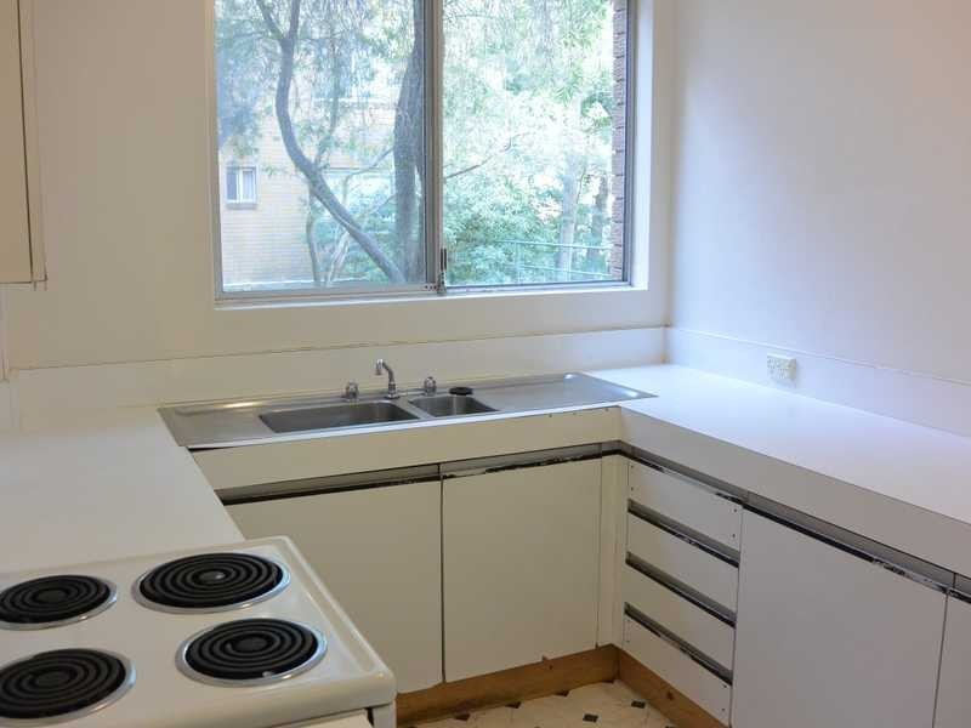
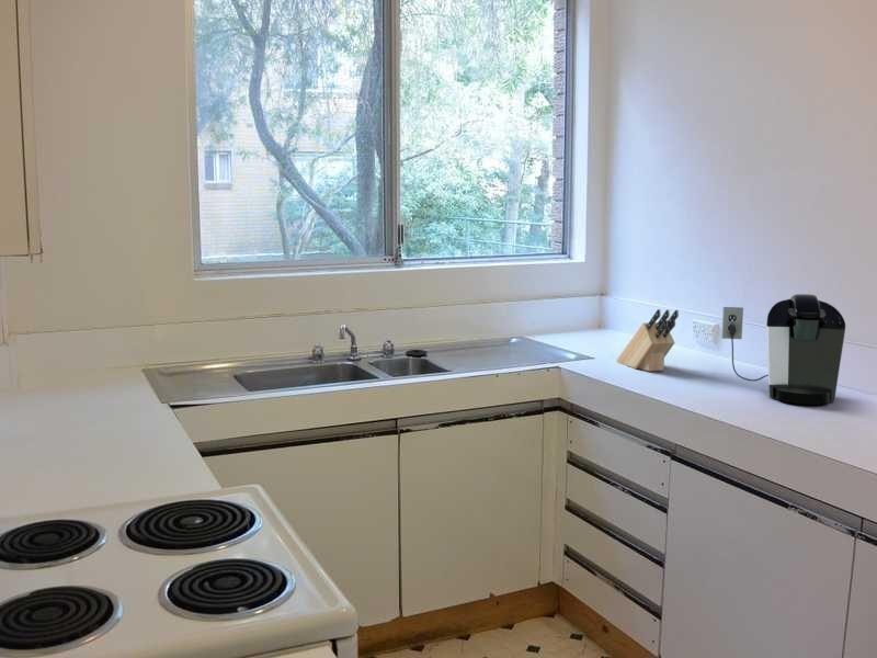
+ coffee maker [720,293,846,406]
+ knife block [615,308,680,372]
